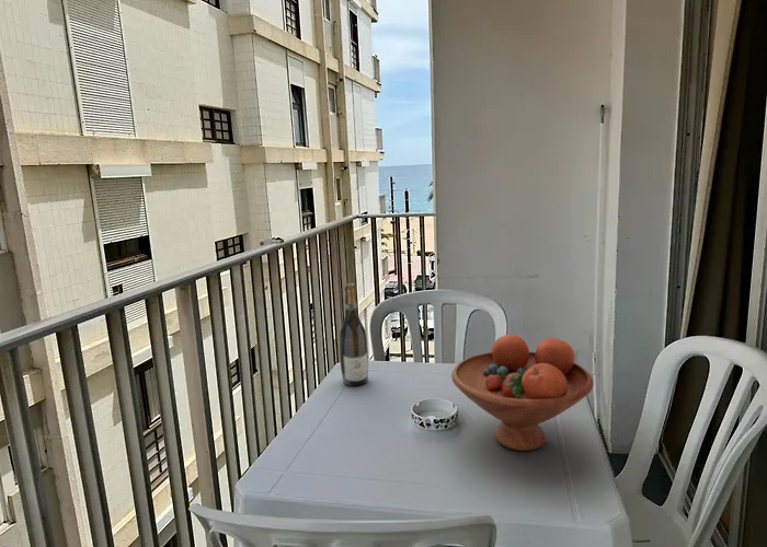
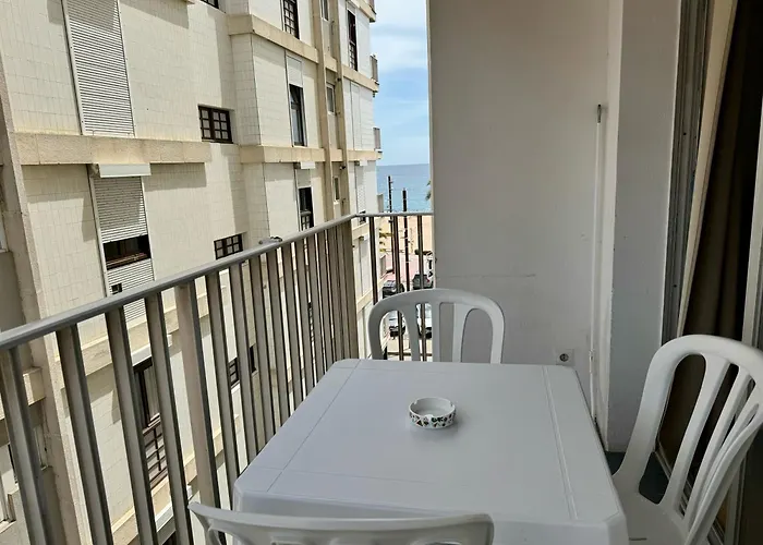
- fruit bowl [450,333,595,452]
- wine bottle [339,282,369,387]
